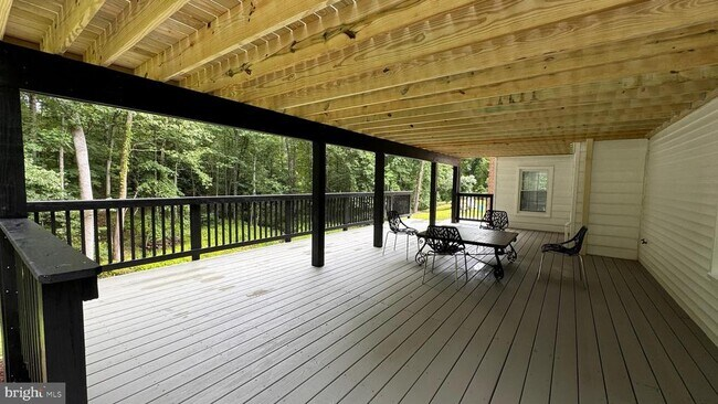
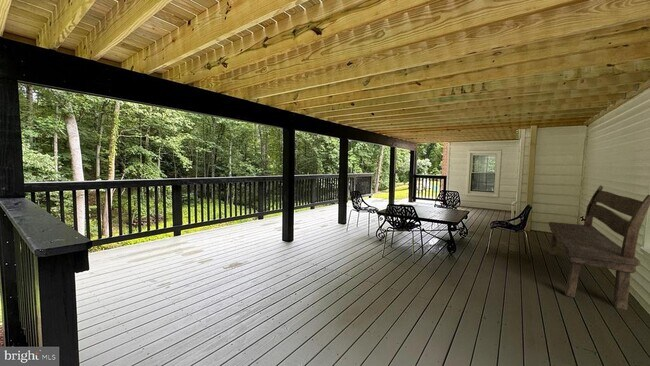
+ bench [548,185,650,311]
